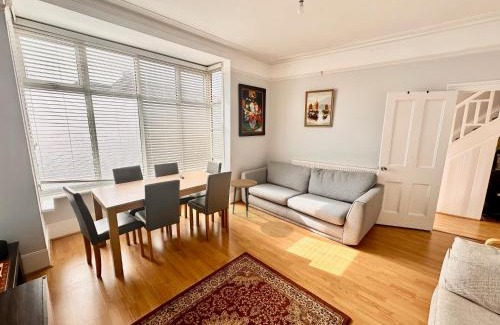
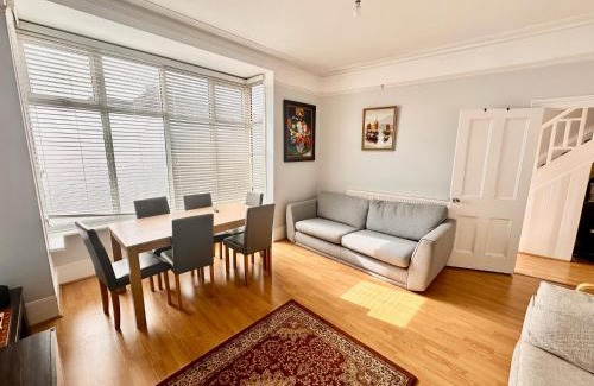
- side table [230,178,258,218]
